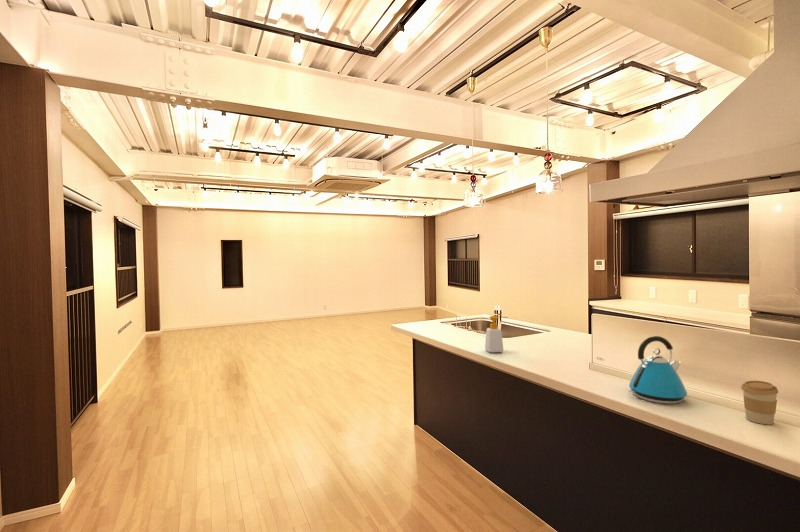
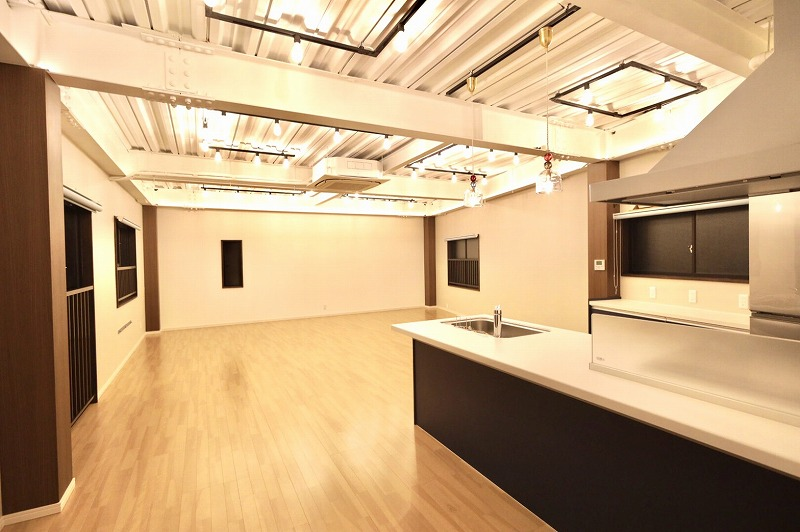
- soap bottle [484,315,509,354]
- kettle [628,335,688,405]
- coffee cup [740,380,779,425]
